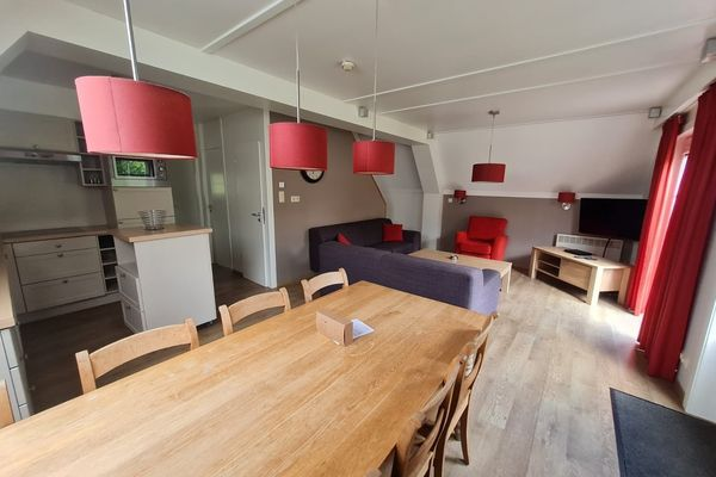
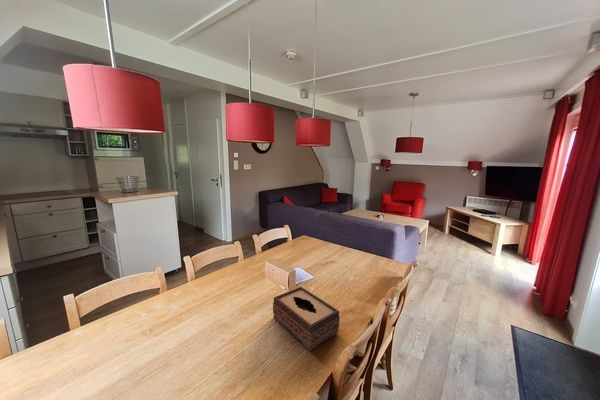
+ tissue box [272,286,341,352]
